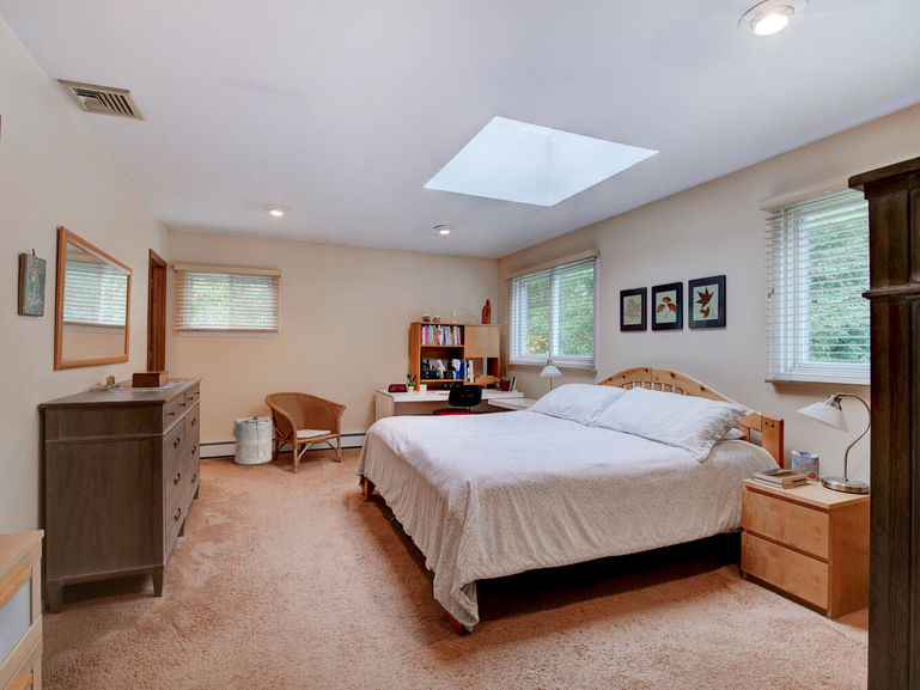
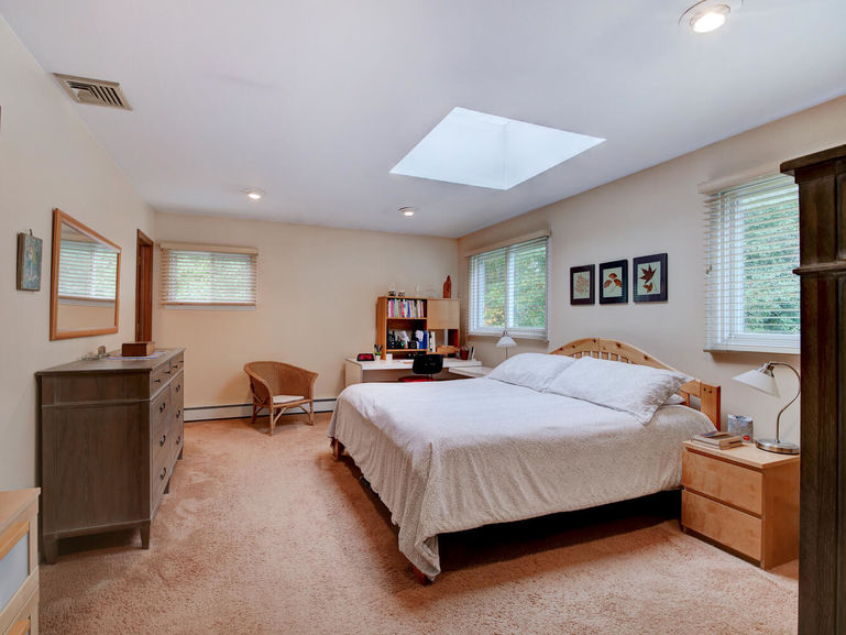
- laundry hamper [231,415,273,465]
